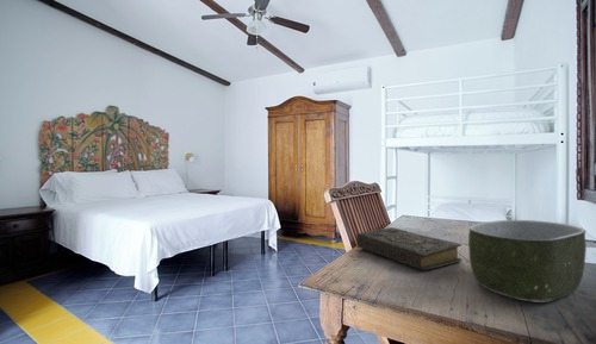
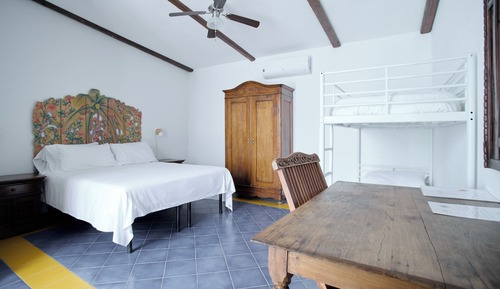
- book [356,226,464,271]
- bowl [467,219,588,304]
